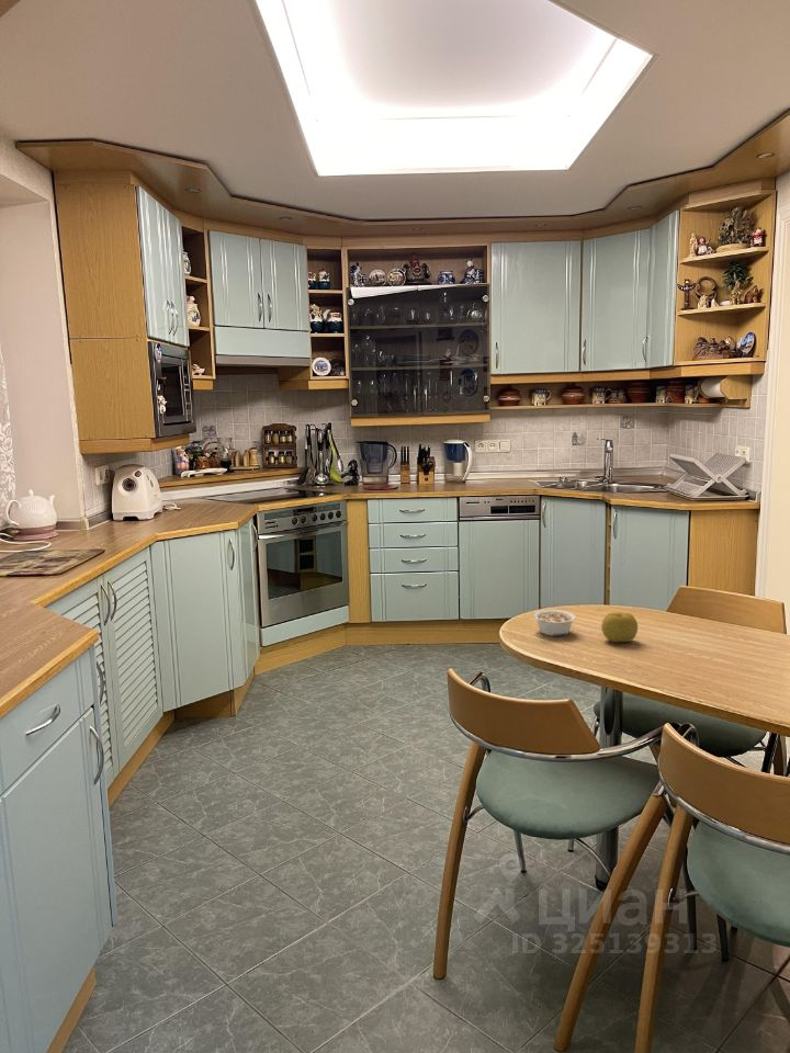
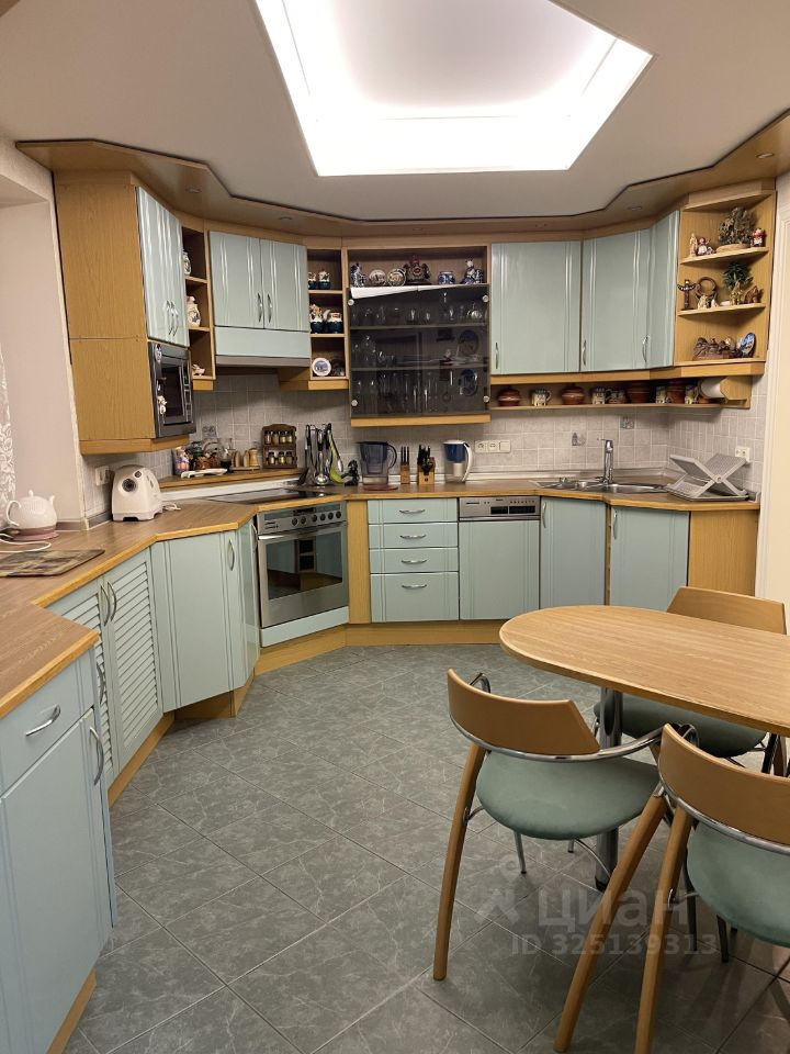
- legume [532,609,577,637]
- fruit [600,611,639,643]
